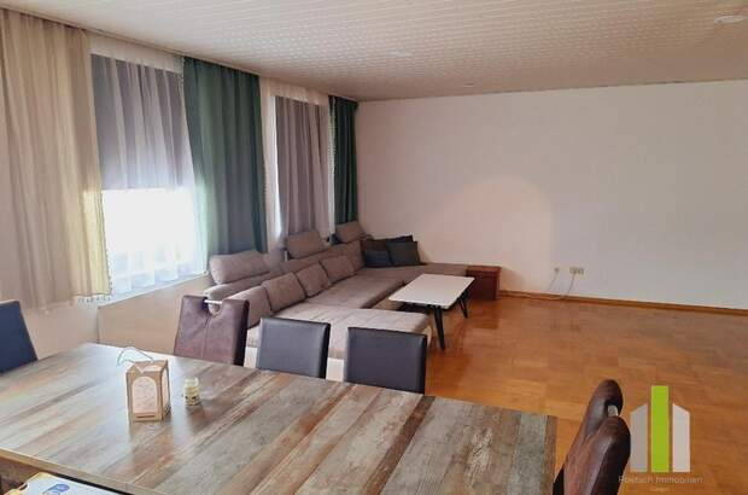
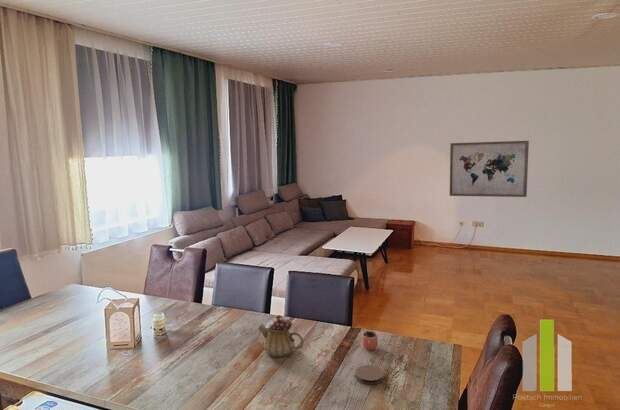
+ cocoa [361,320,379,351]
+ teapot [257,314,305,358]
+ wall art [449,140,530,198]
+ coaster [354,364,385,385]
